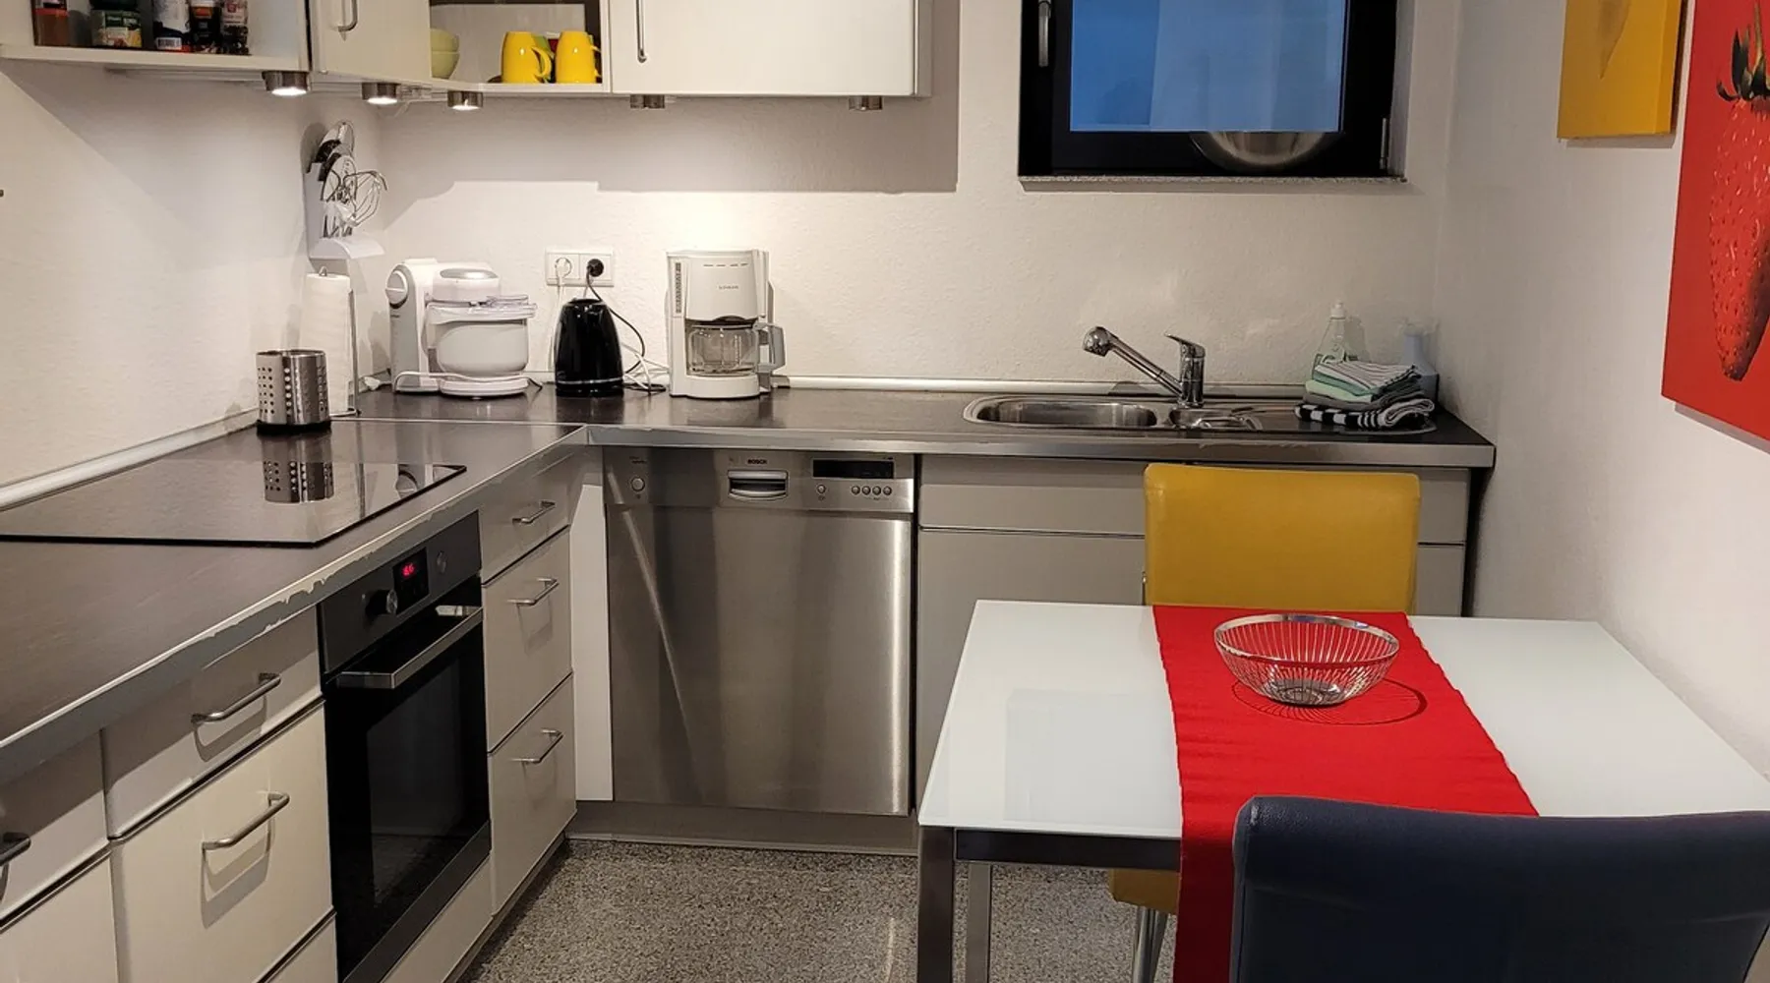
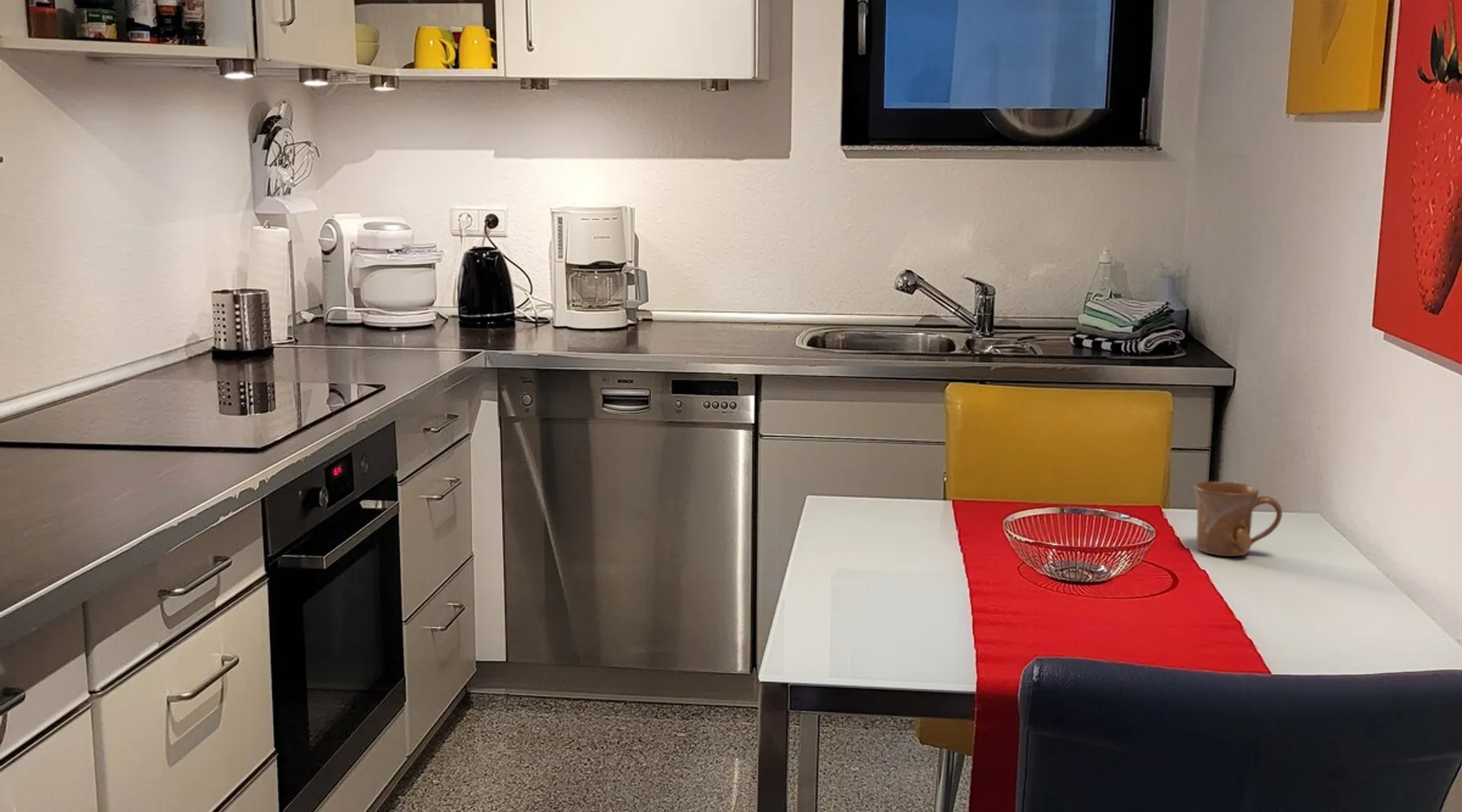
+ mug [1193,481,1283,557]
